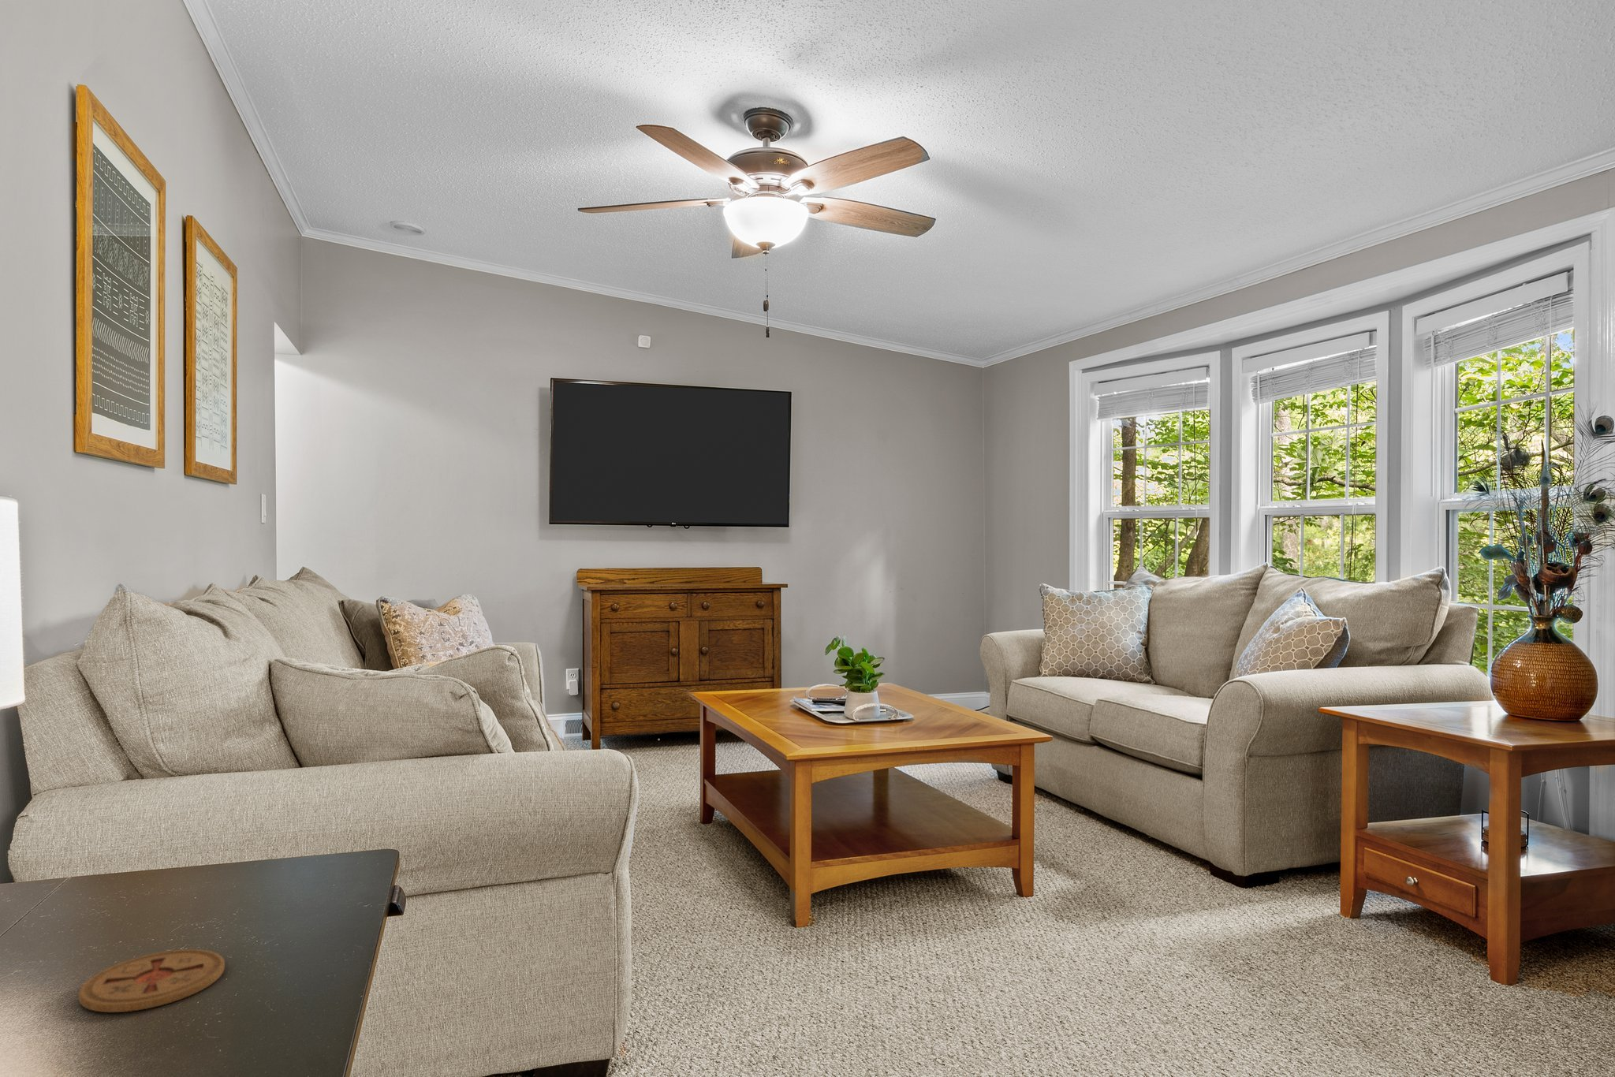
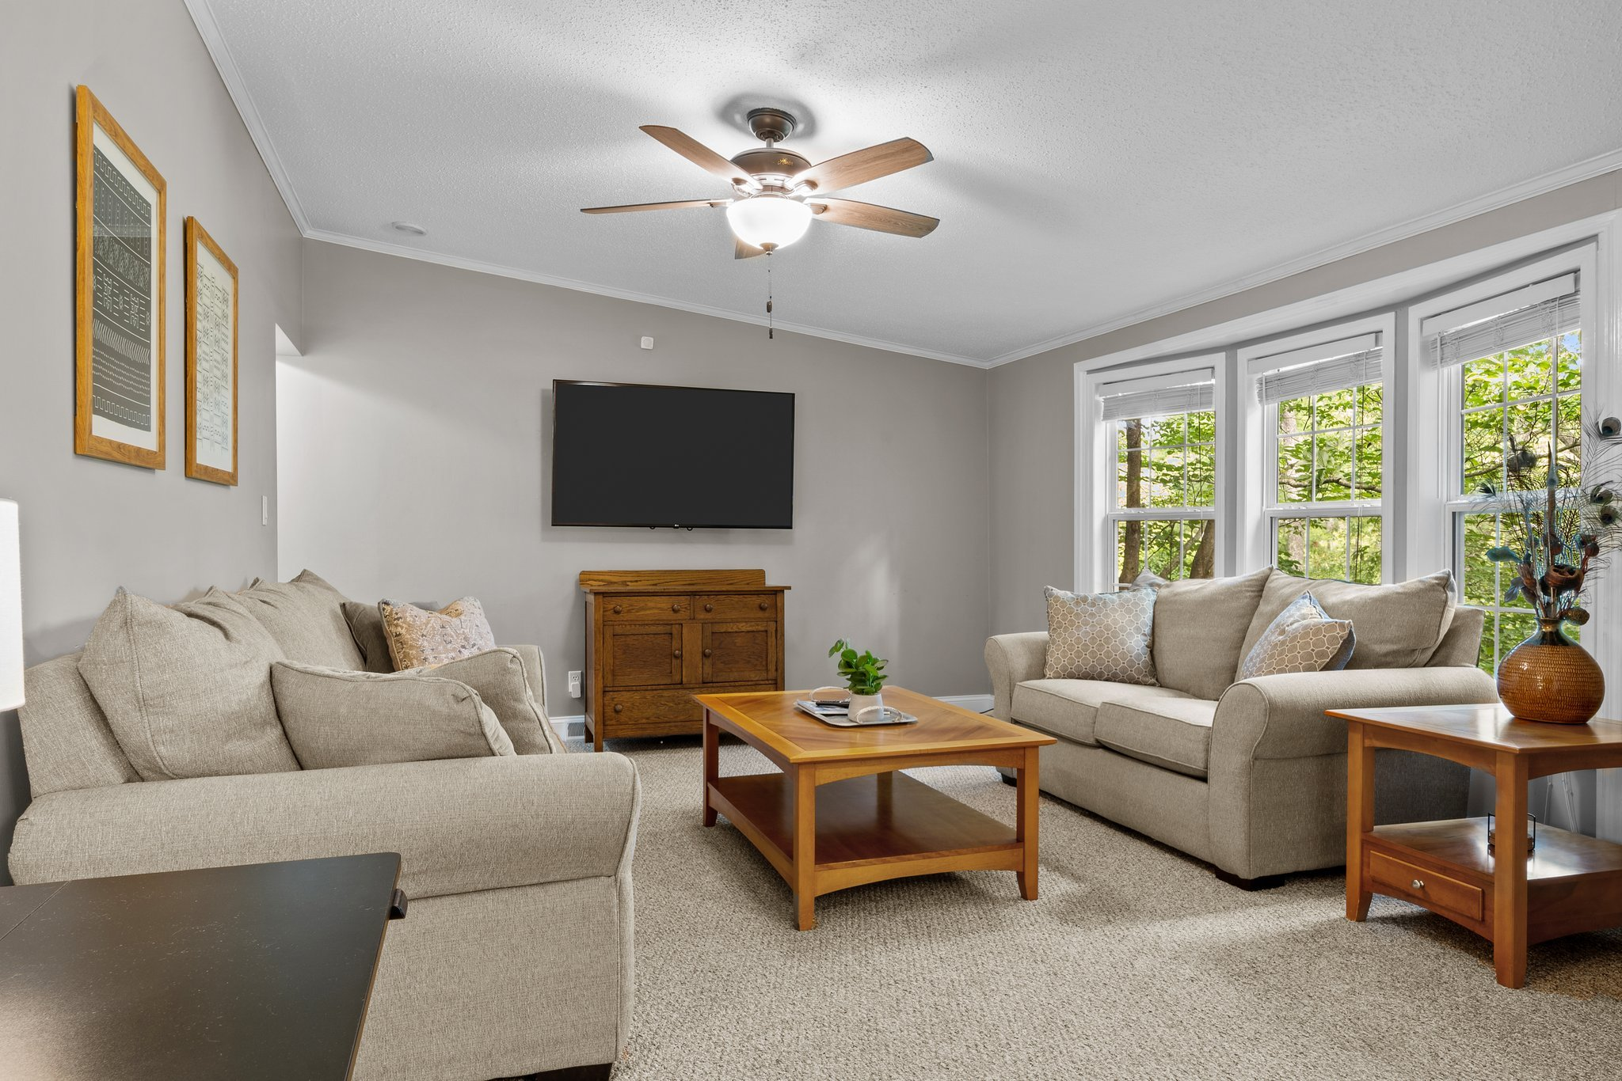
- coaster [78,948,226,1013]
